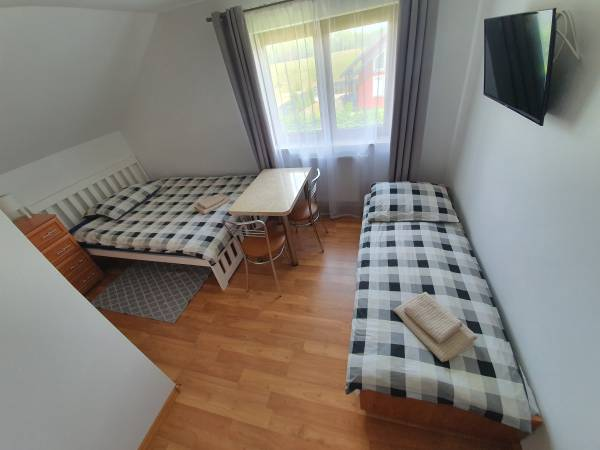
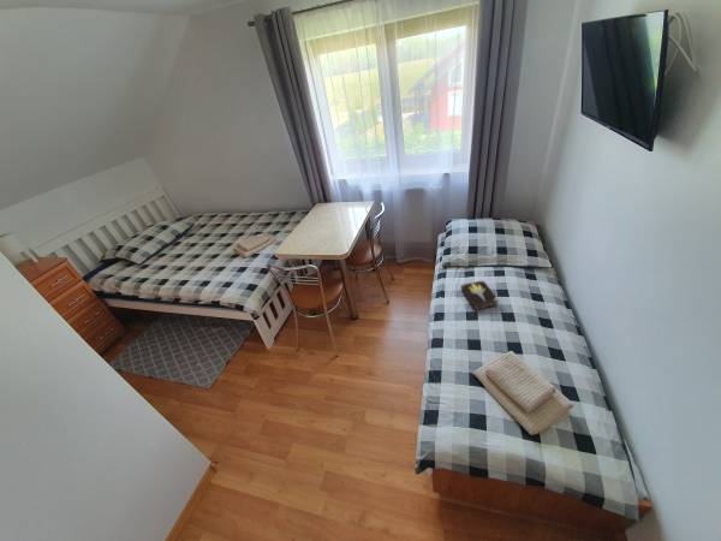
+ hardback book [460,279,500,311]
